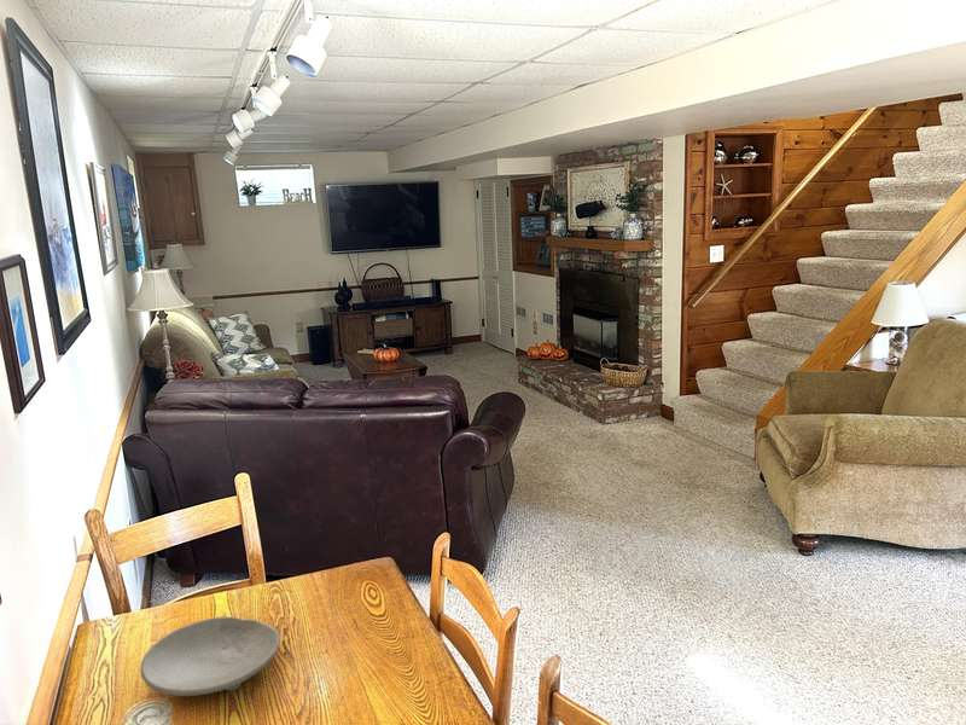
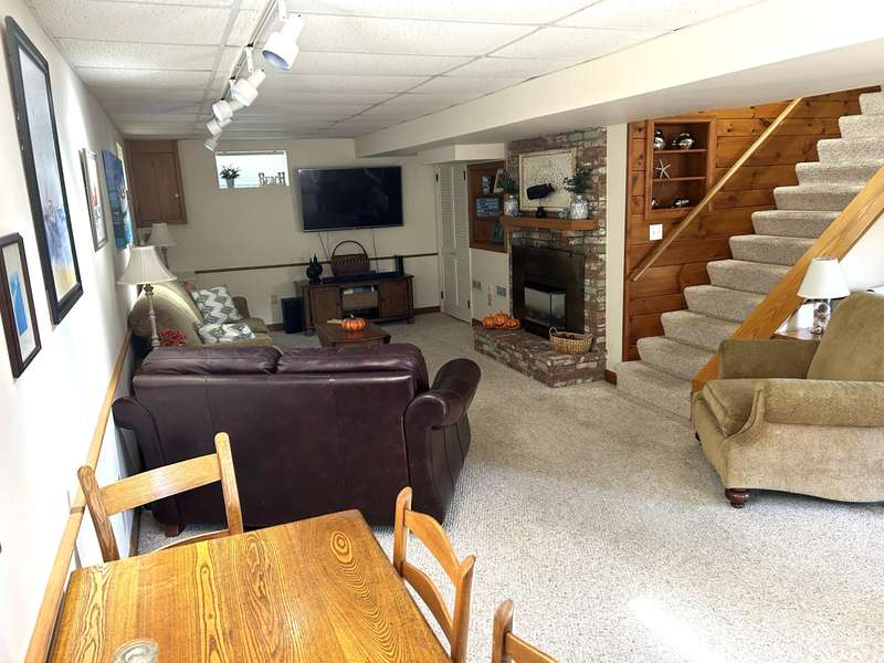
- bowl [139,616,281,697]
